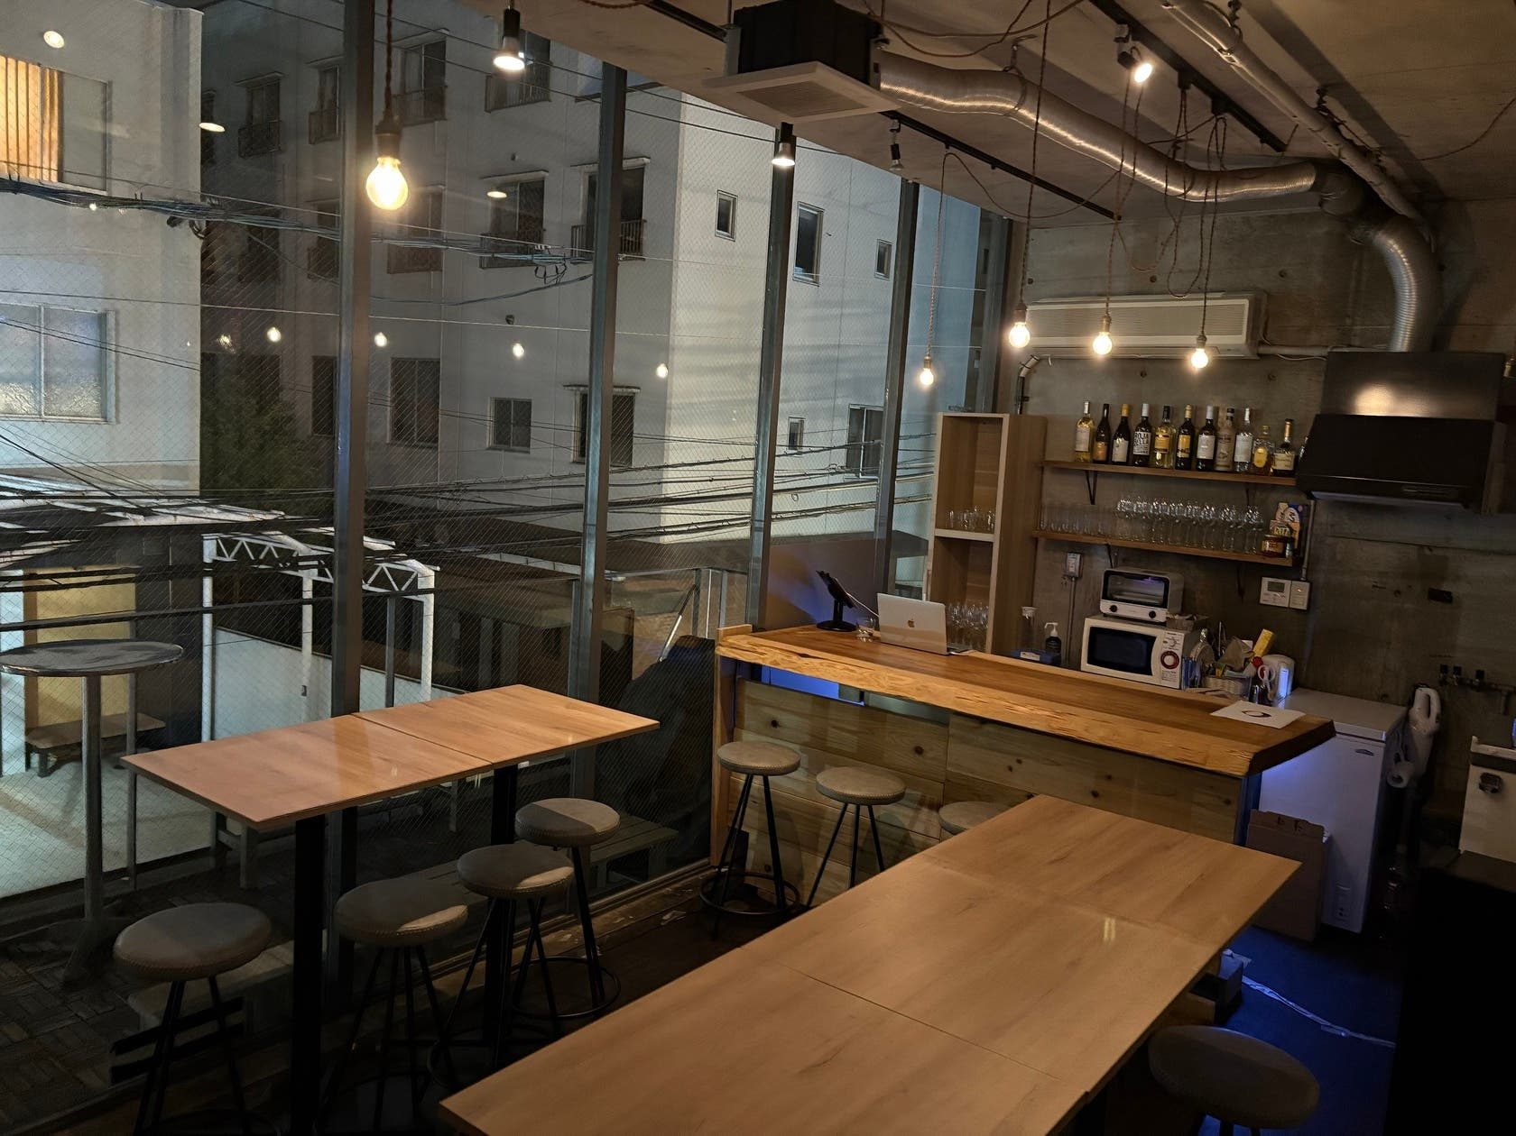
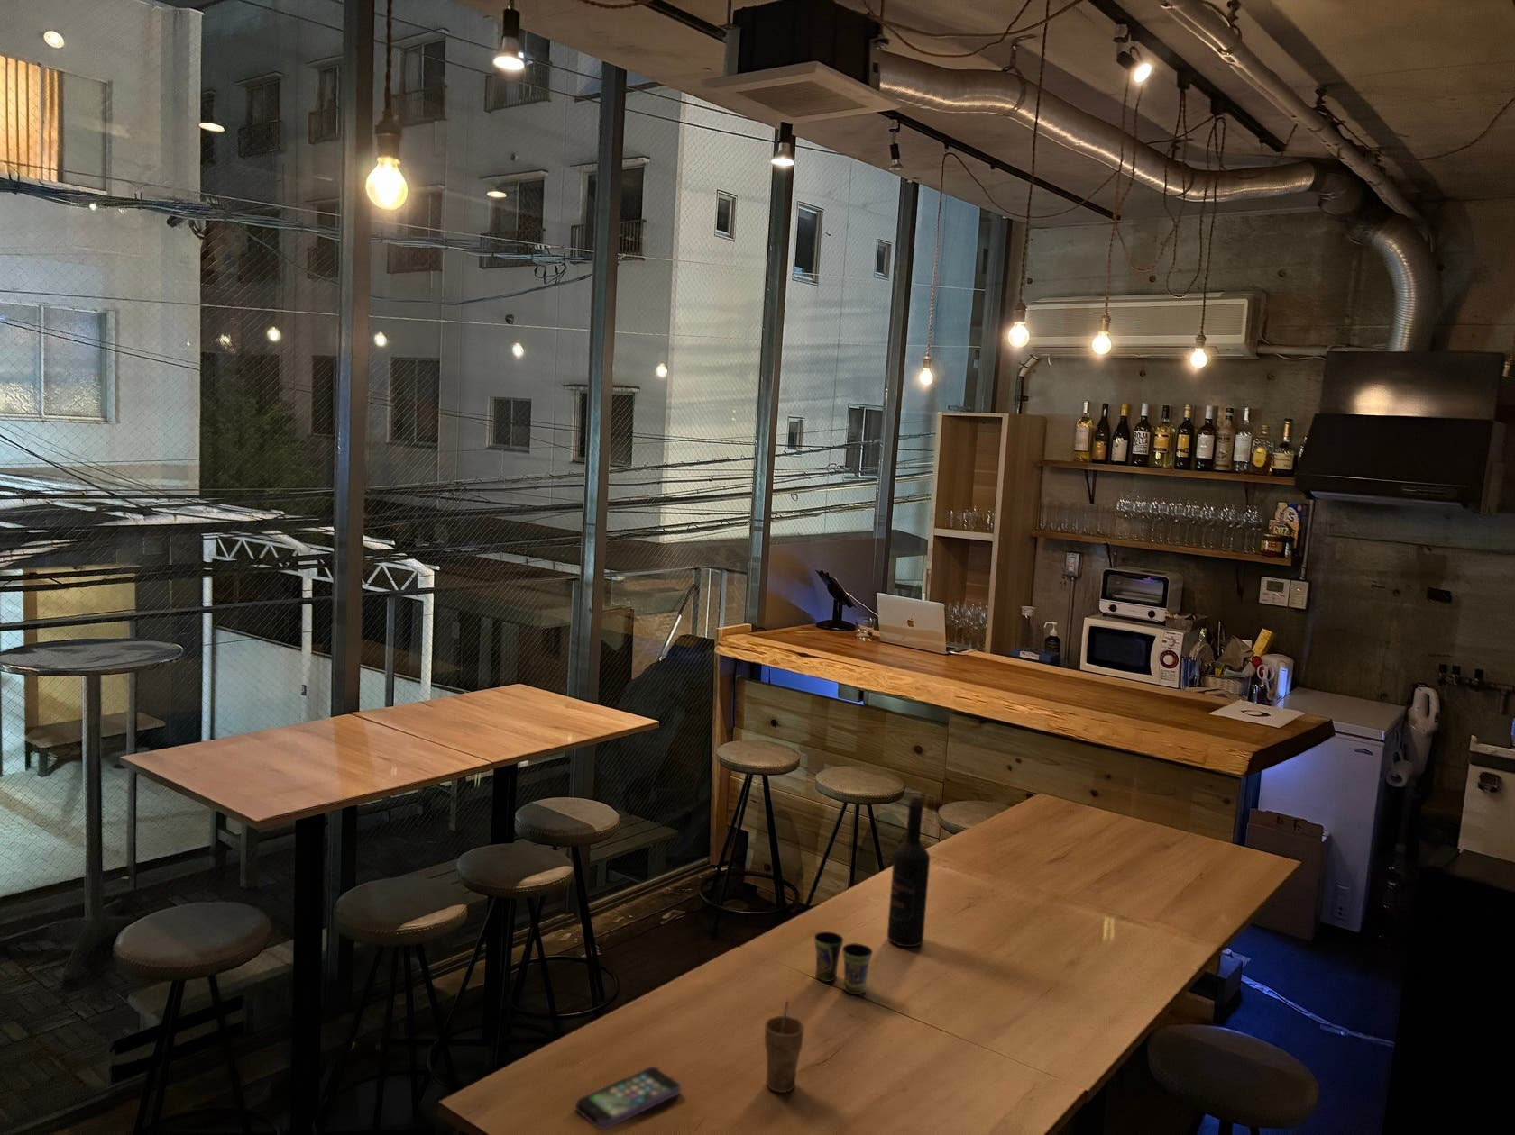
+ cup [763,1000,805,1093]
+ smartphone [575,1066,681,1130]
+ cup [814,930,874,996]
+ wine bottle [886,794,930,948]
